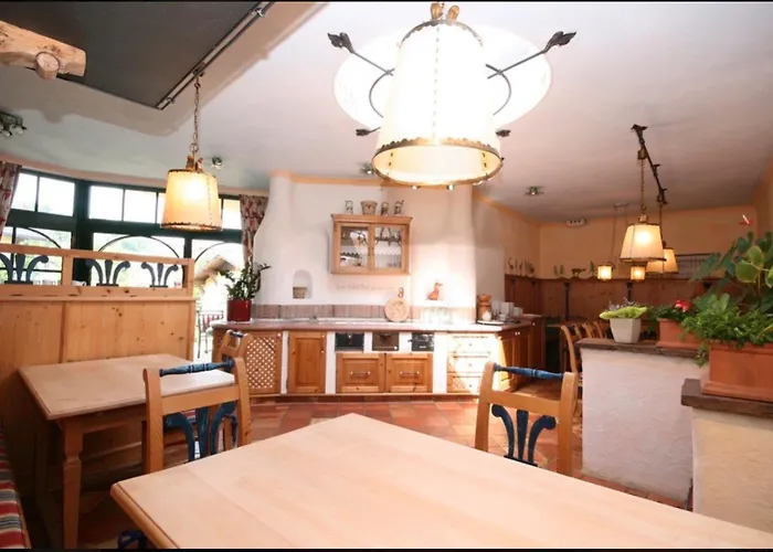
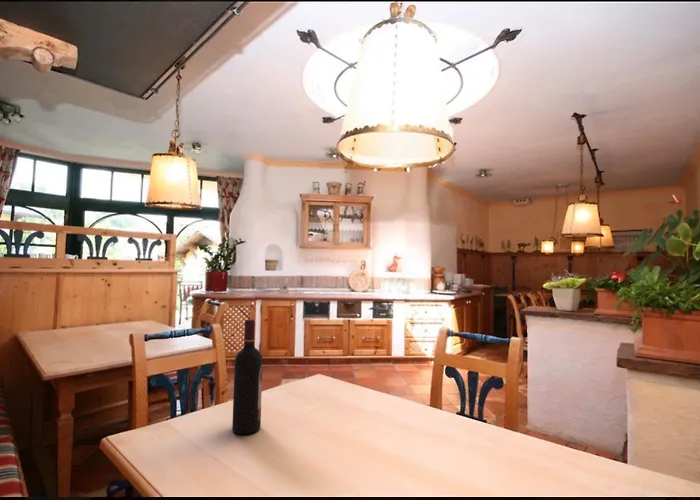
+ wine bottle [231,318,263,435]
